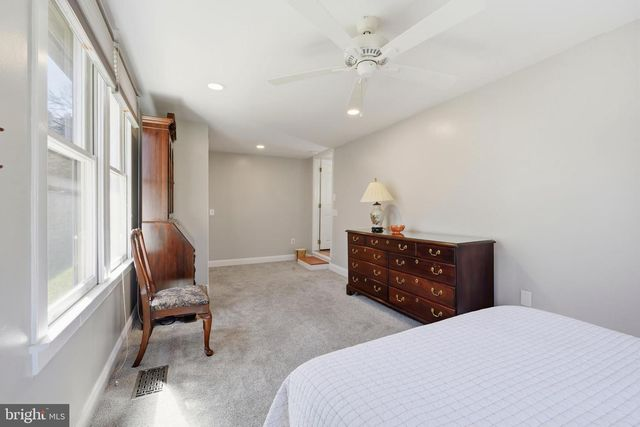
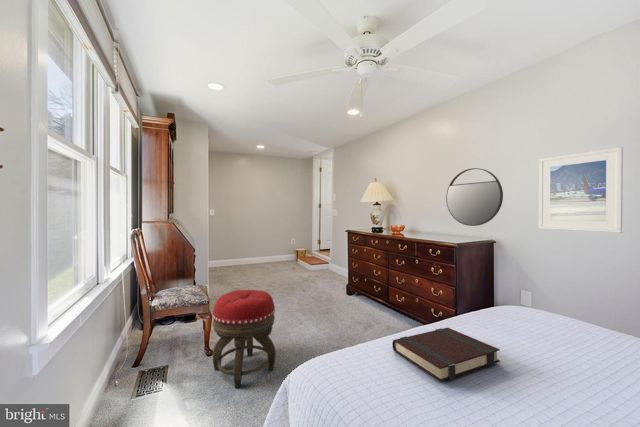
+ book [391,326,501,382]
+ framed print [538,146,624,234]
+ home mirror [445,167,504,227]
+ footstool [212,289,277,389]
